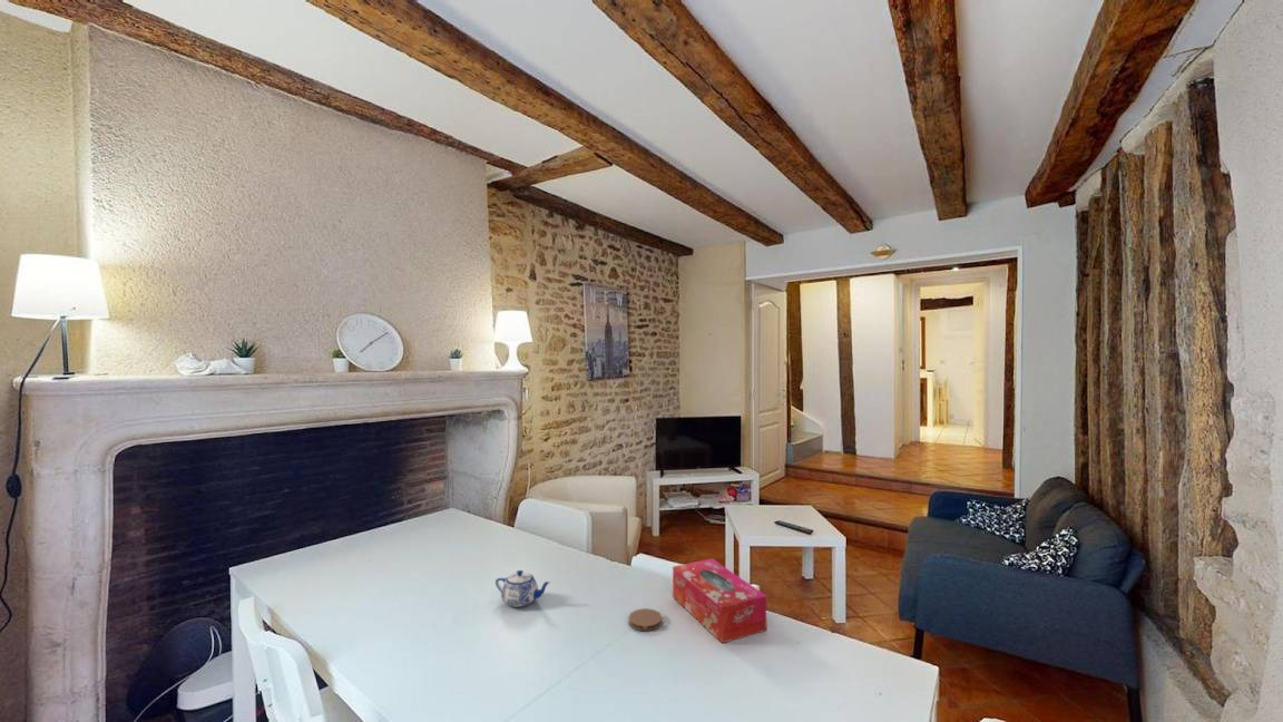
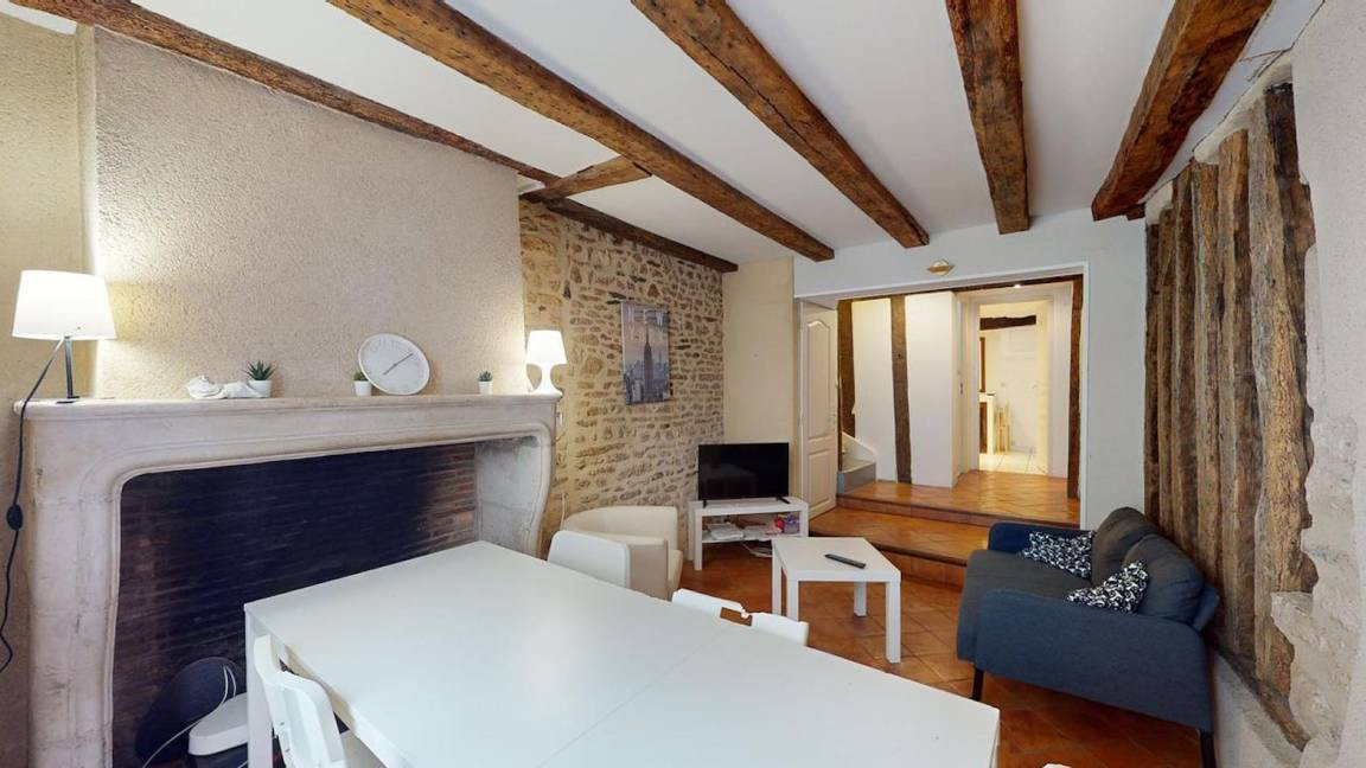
- tissue box [672,557,767,644]
- coaster [628,607,663,632]
- teapot [494,569,551,608]
